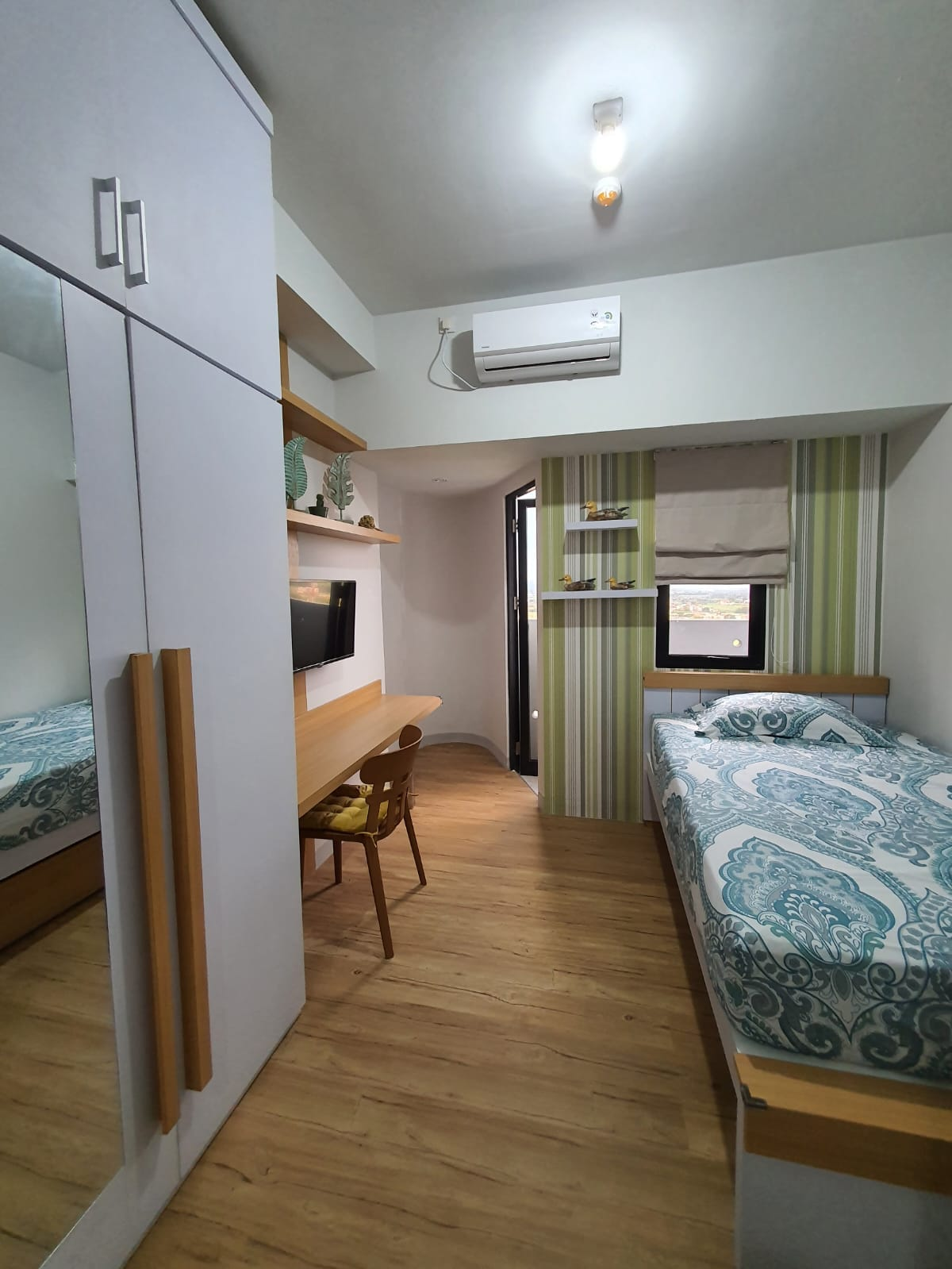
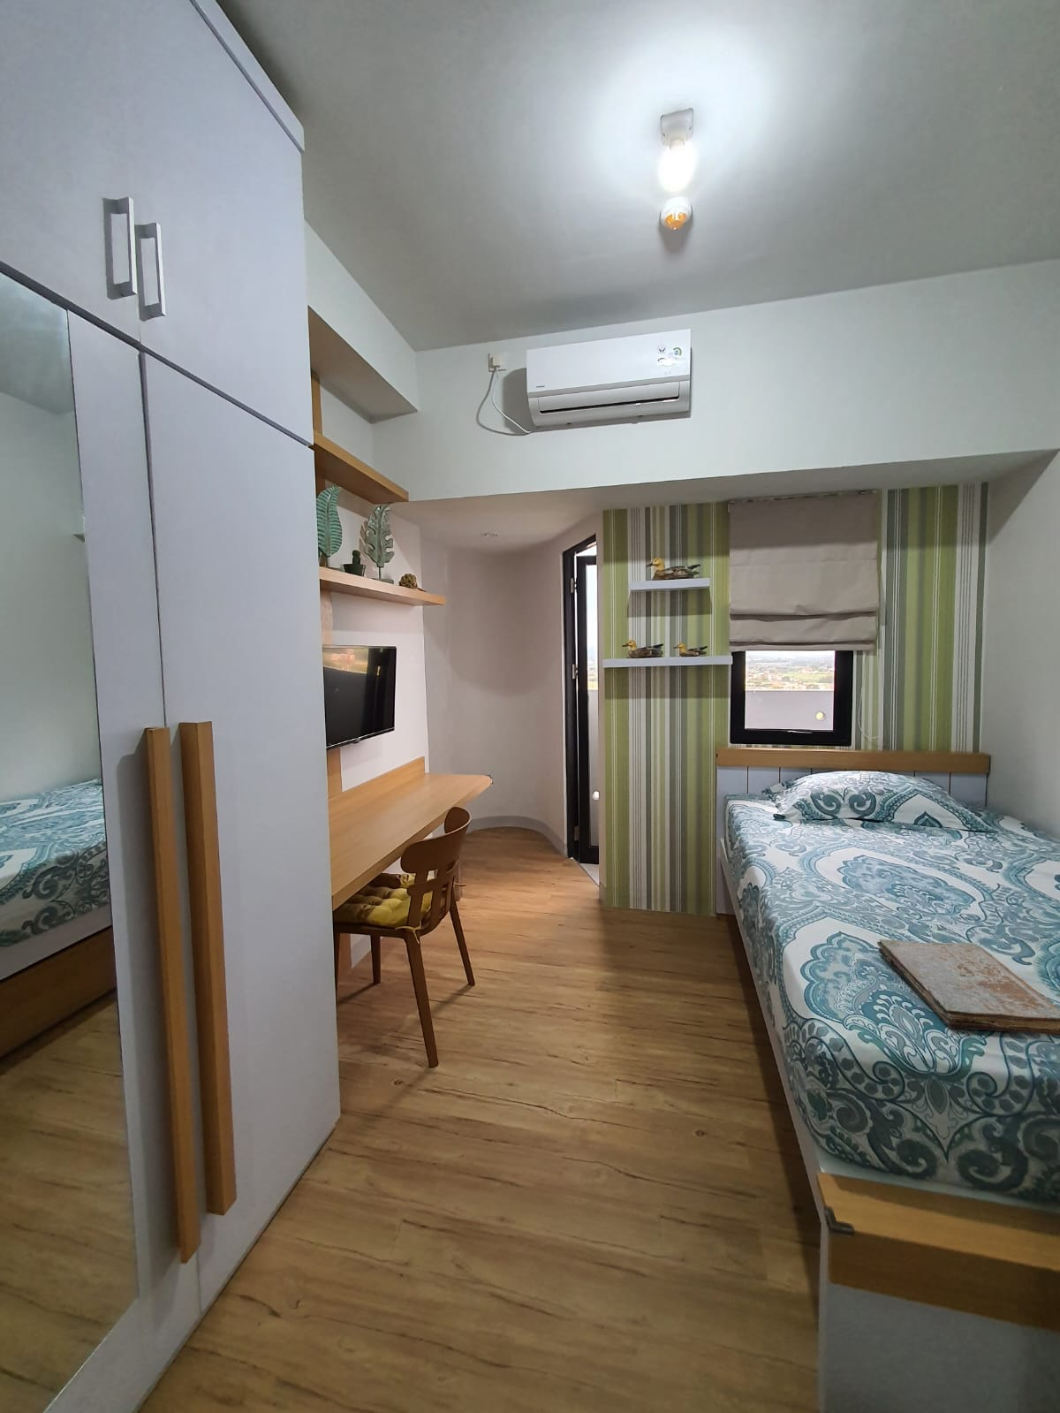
+ book [876,939,1060,1037]
